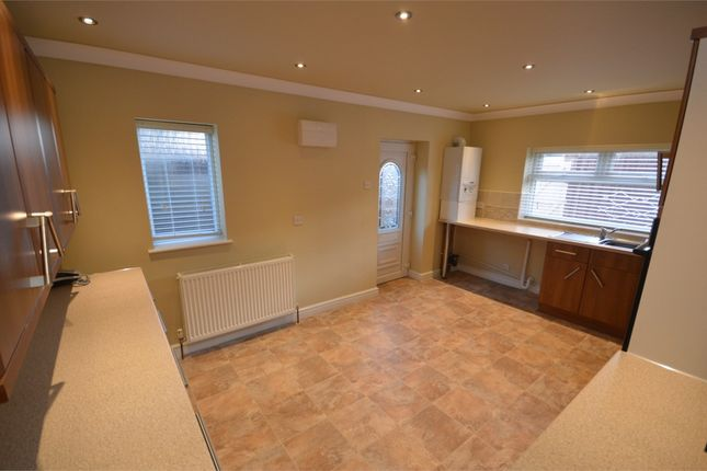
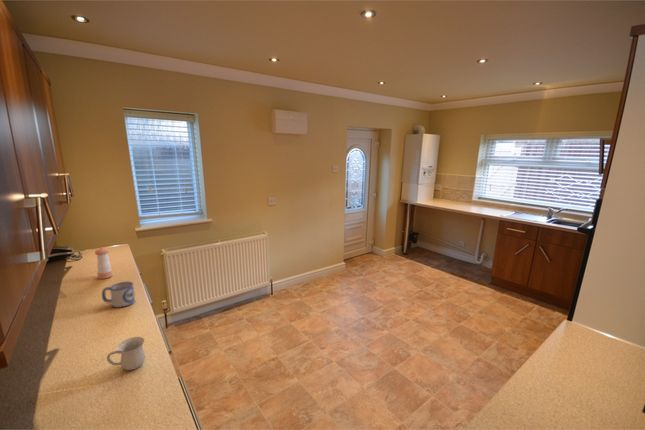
+ mug [106,336,146,371]
+ mug [101,281,136,309]
+ pepper shaker [94,246,113,280]
